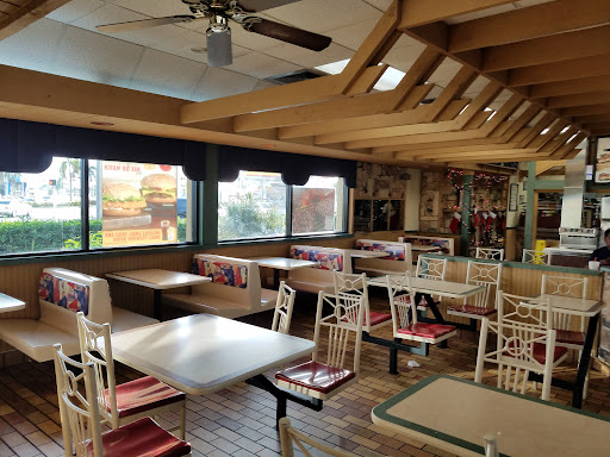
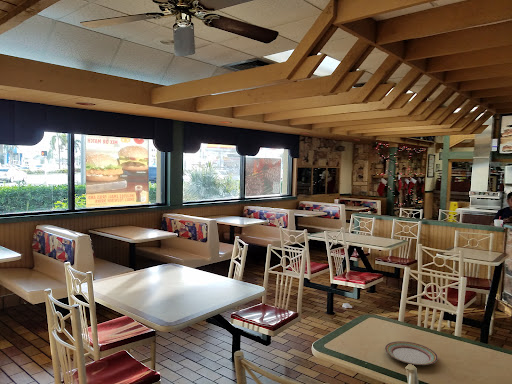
+ plate [384,340,439,366]
